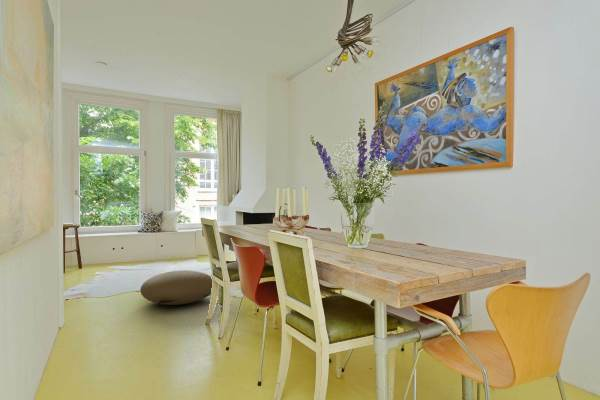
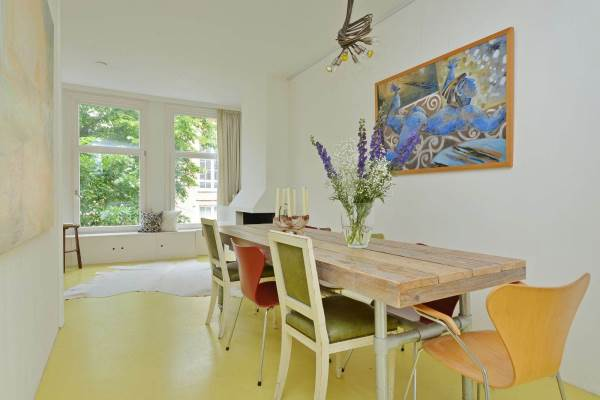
- pouf [139,270,212,306]
